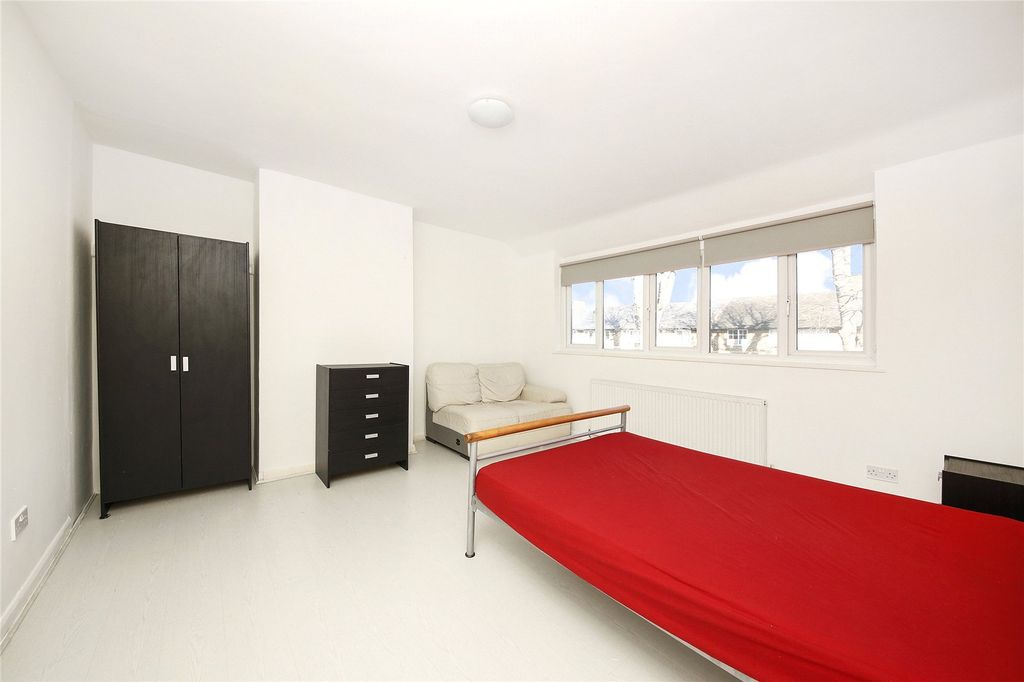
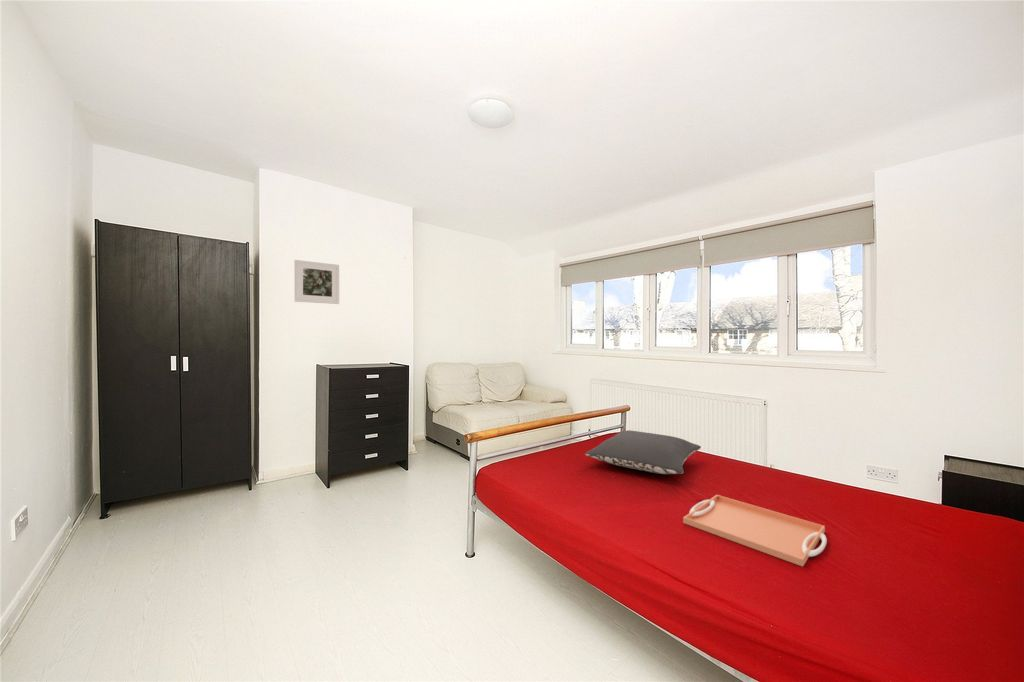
+ pillow [584,429,702,475]
+ serving tray [682,494,828,568]
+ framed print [293,259,340,305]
